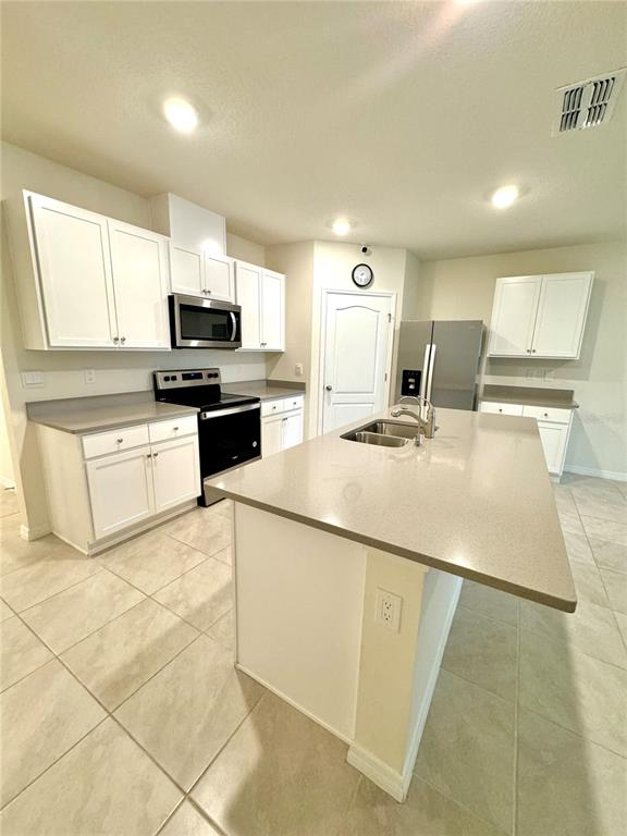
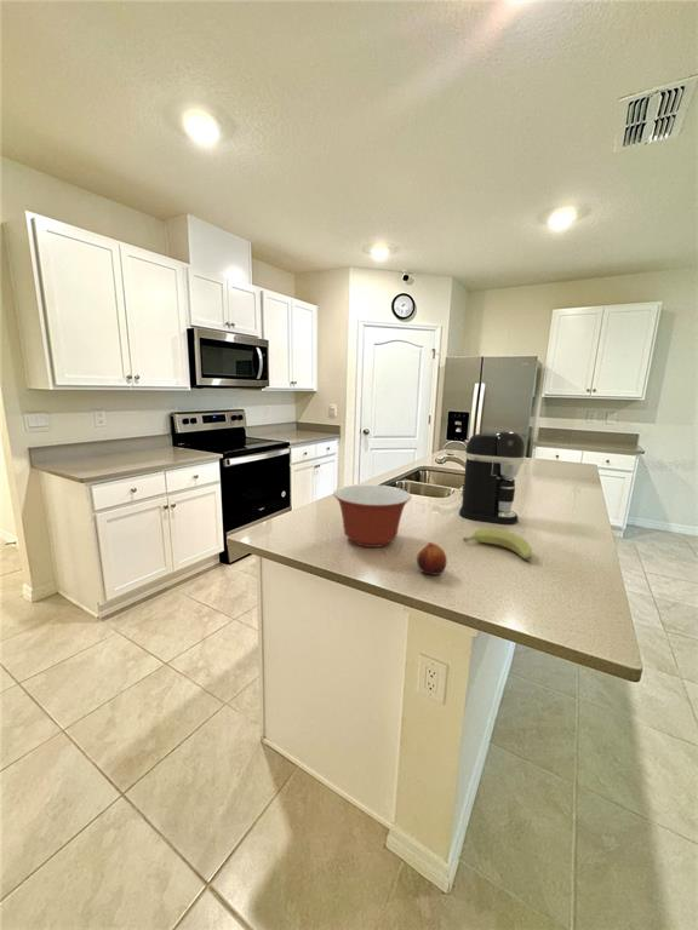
+ coffee maker [458,430,527,526]
+ fruit [416,541,448,576]
+ banana [462,527,533,562]
+ mixing bowl [332,483,412,549]
